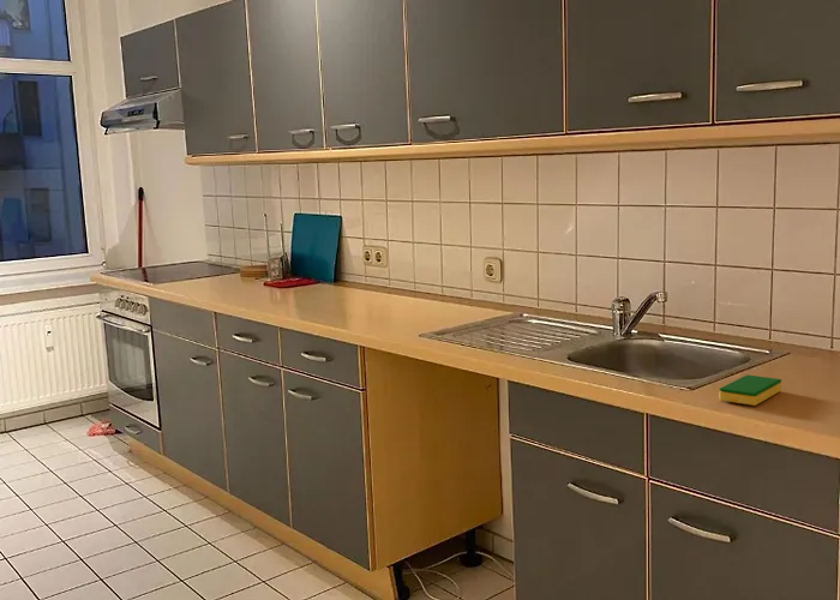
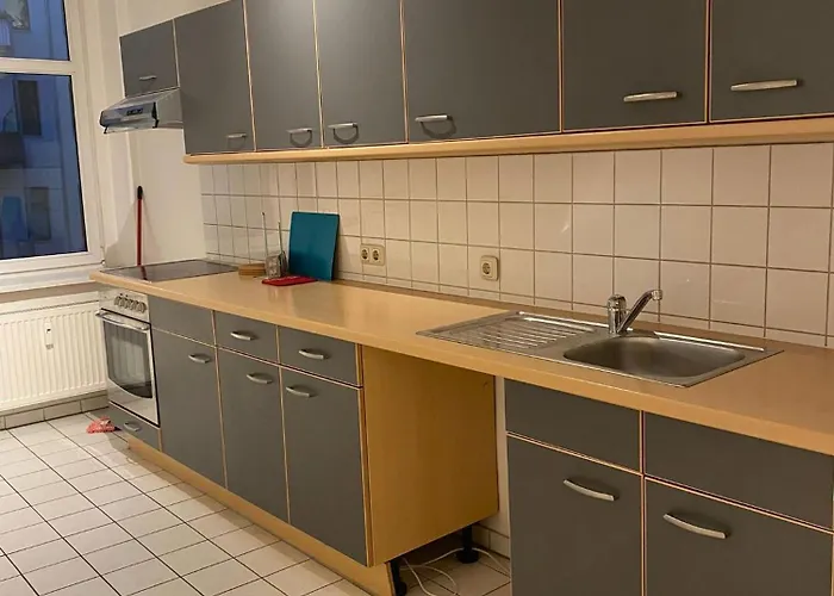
- dish sponge [718,373,782,407]
